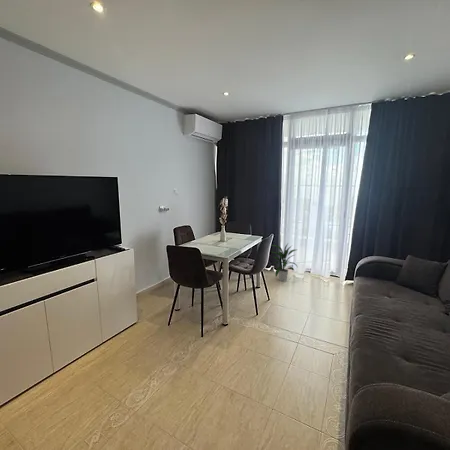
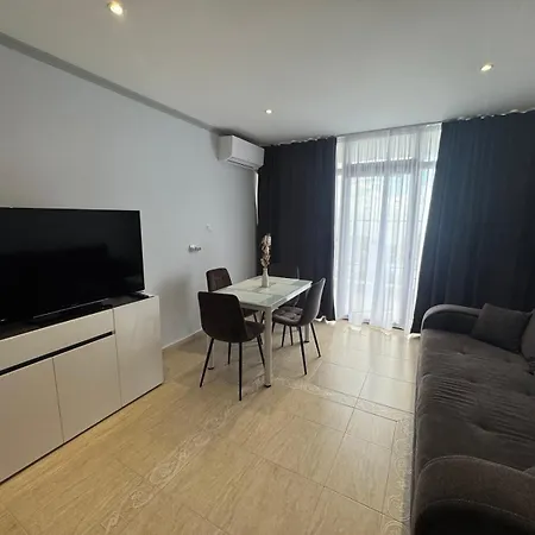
- indoor plant [271,243,298,282]
